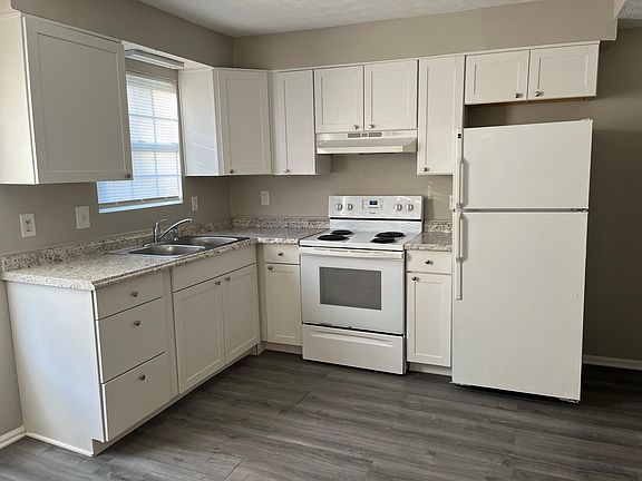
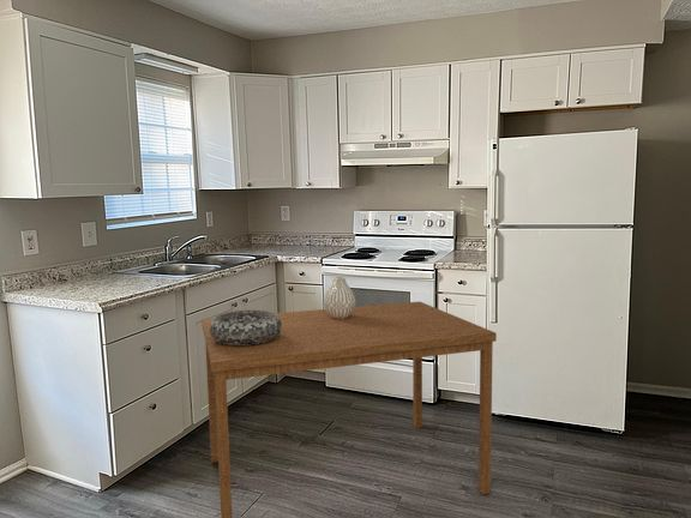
+ dining table [200,301,498,518]
+ vase [323,276,356,319]
+ decorative bowl [210,309,282,345]
